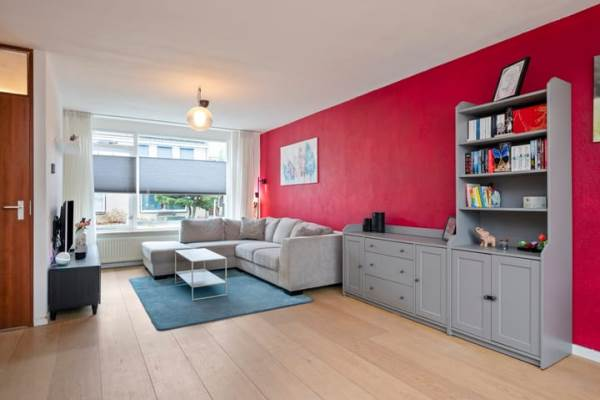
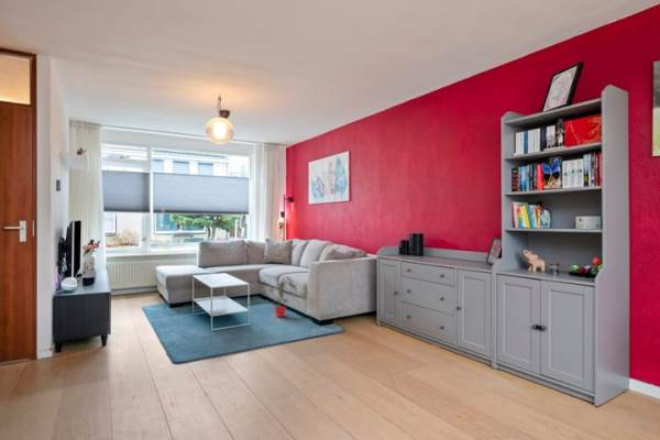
+ potted plant [262,275,298,318]
